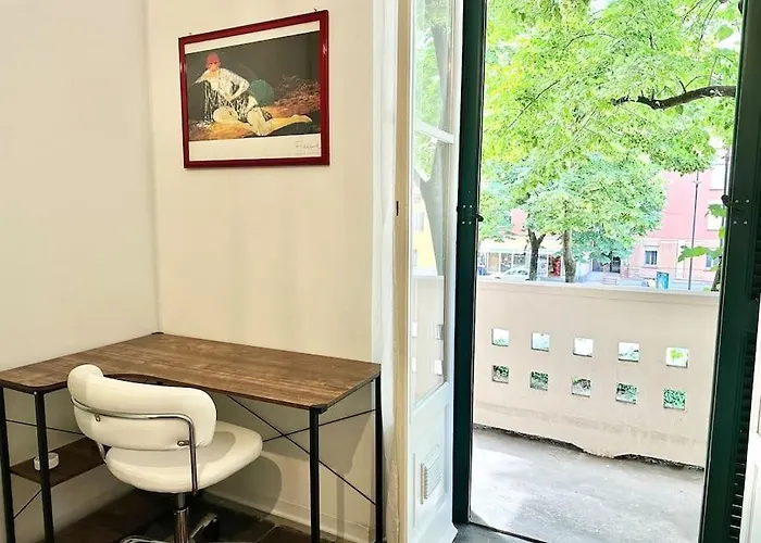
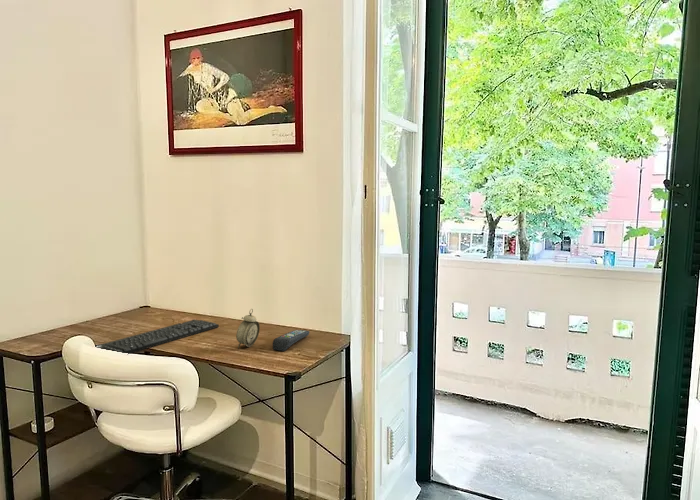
+ remote control [272,329,310,352]
+ alarm clock [235,308,261,349]
+ keyboard [94,318,220,355]
